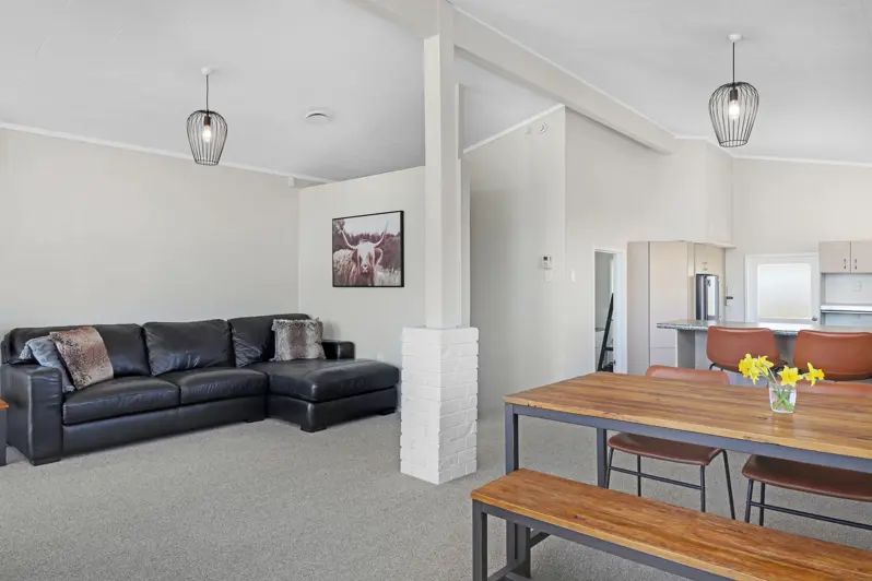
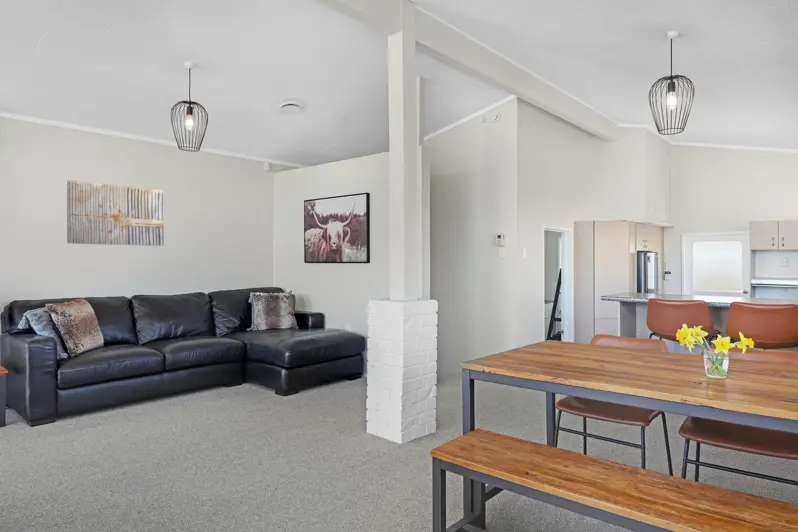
+ wall art [66,179,164,247]
